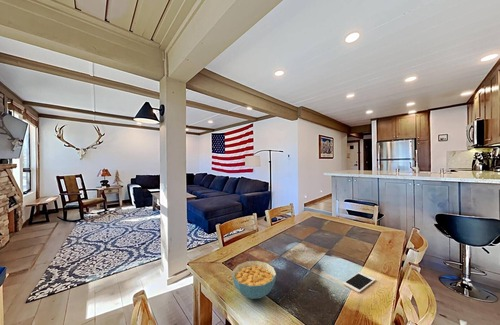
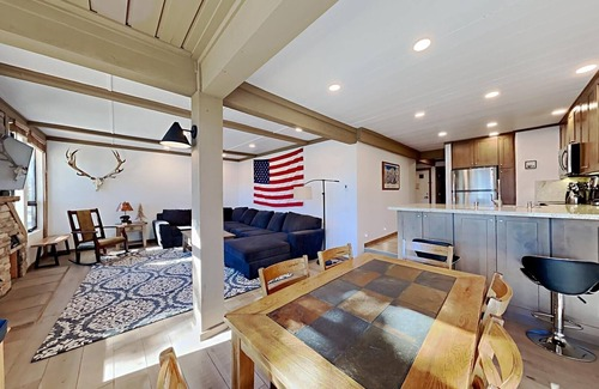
- cereal bowl [232,260,277,300]
- cell phone [342,271,376,294]
